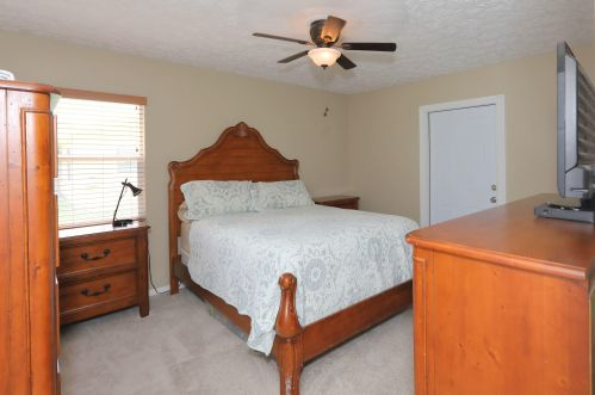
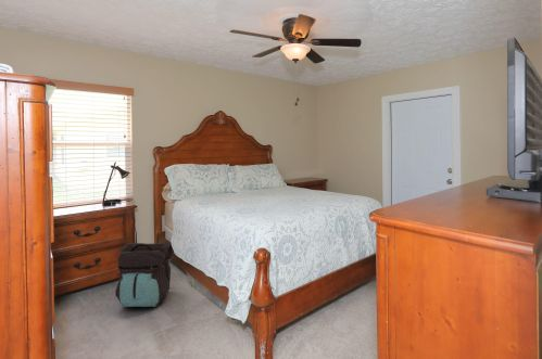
+ backpack [114,242,173,308]
